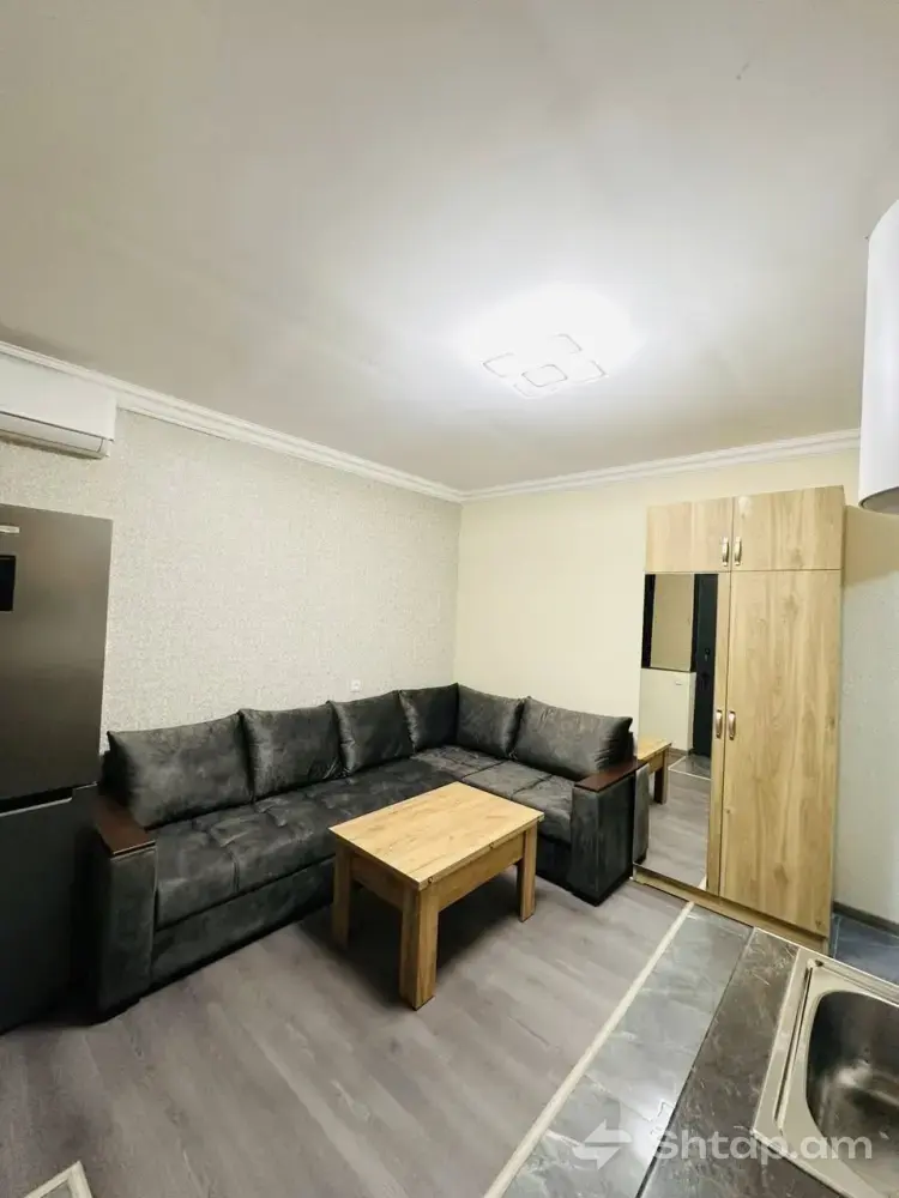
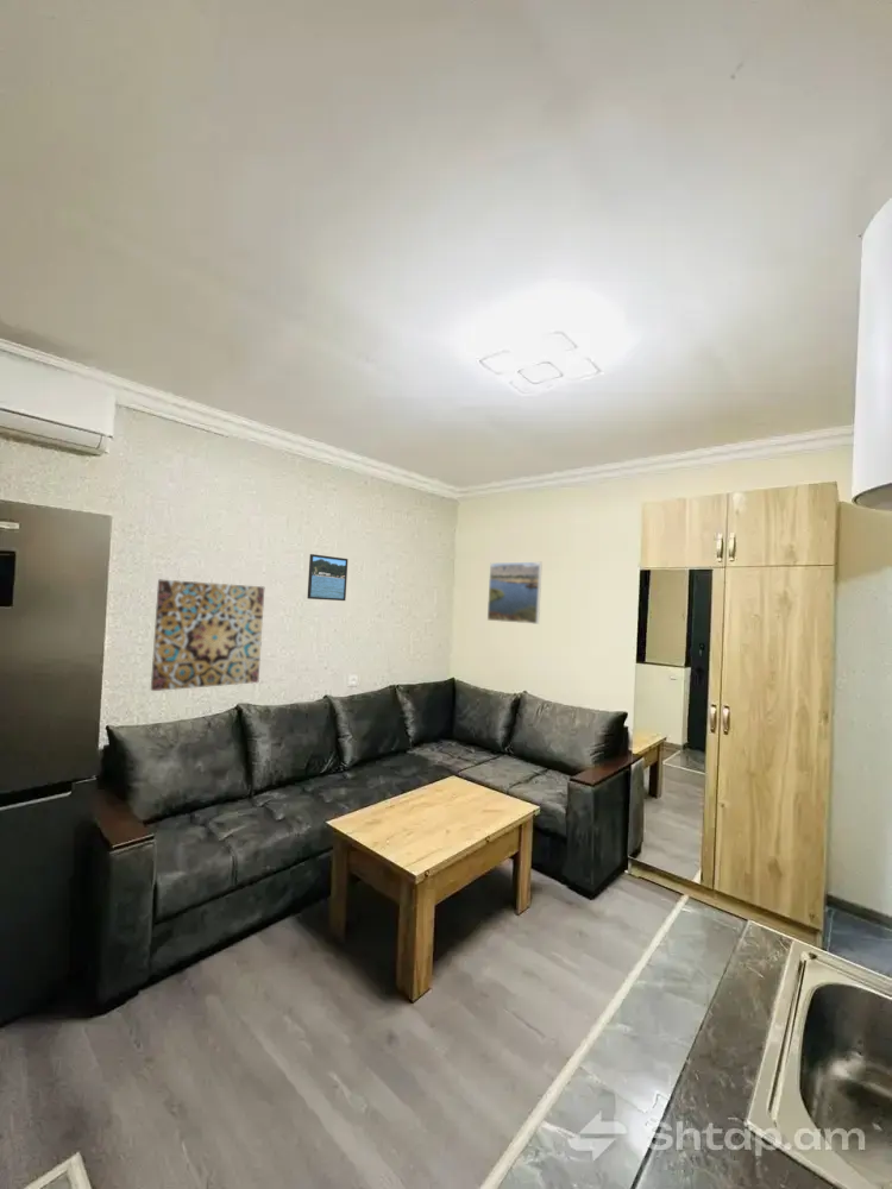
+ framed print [306,553,348,602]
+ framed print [486,561,544,625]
+ wall art [150,578,265,692]
